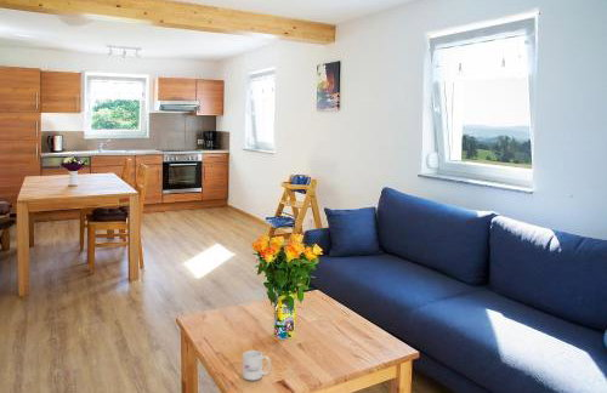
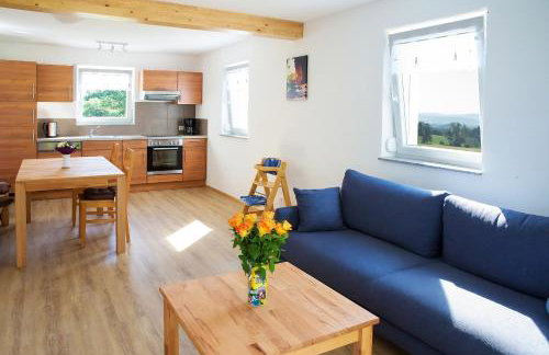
- mug [242,349,272,381]
